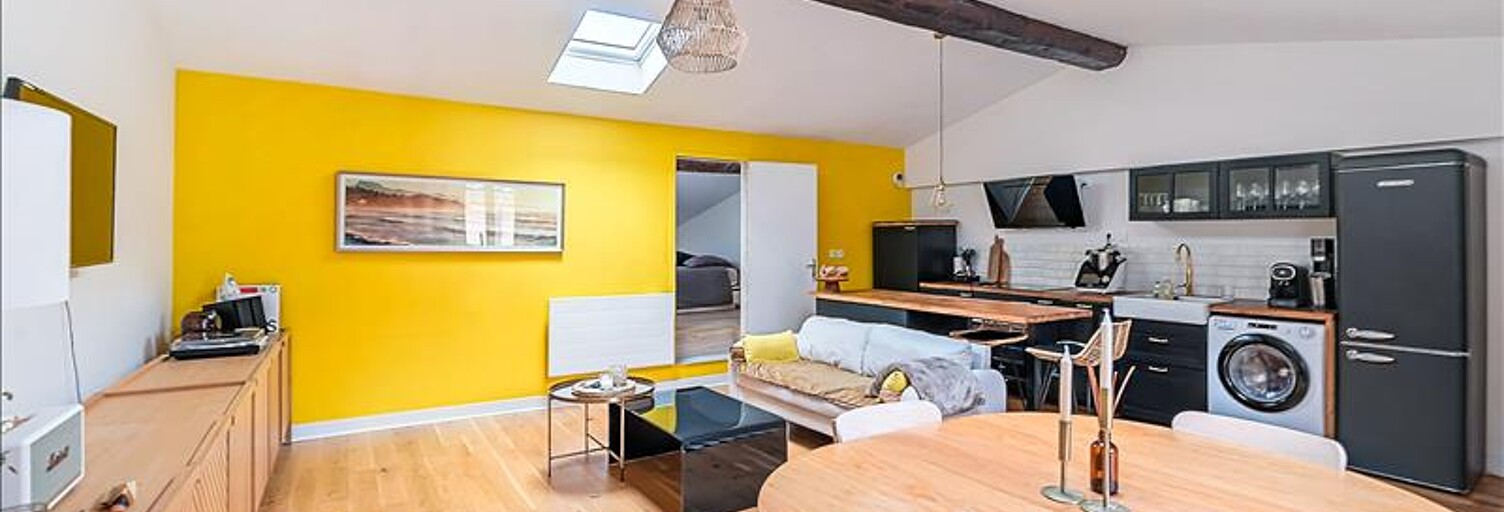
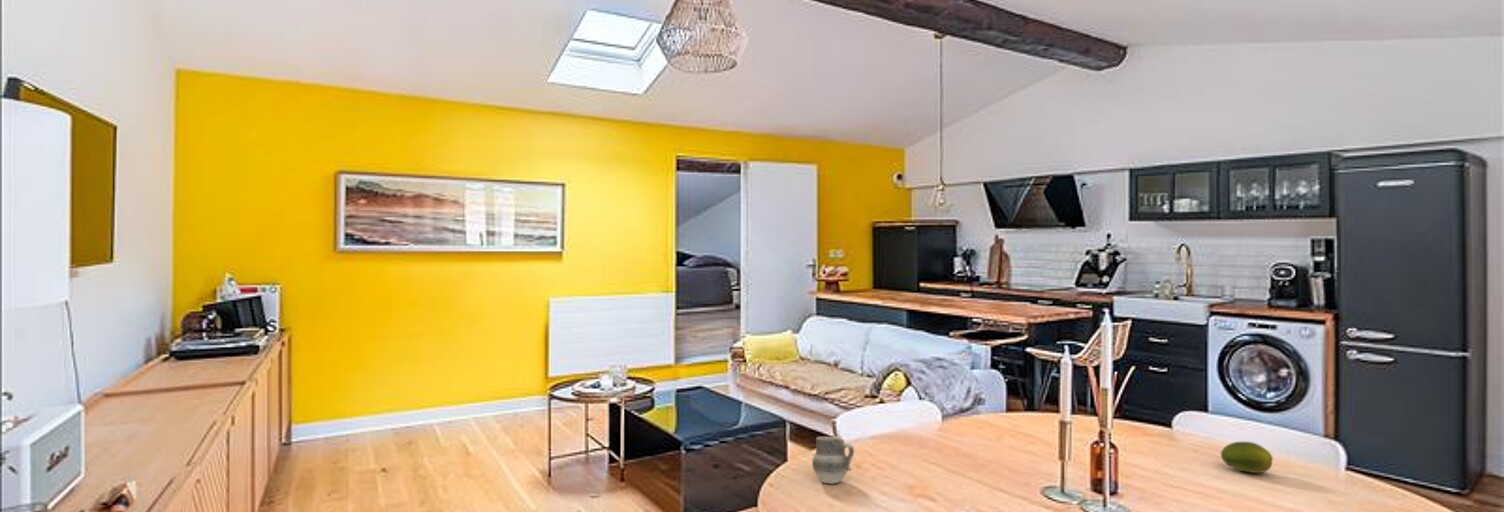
+ fruit [1220,441,1274,474]
+ cup [811,436,855,485]
